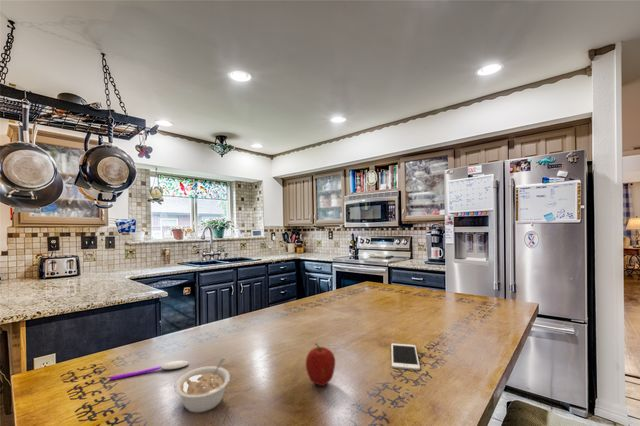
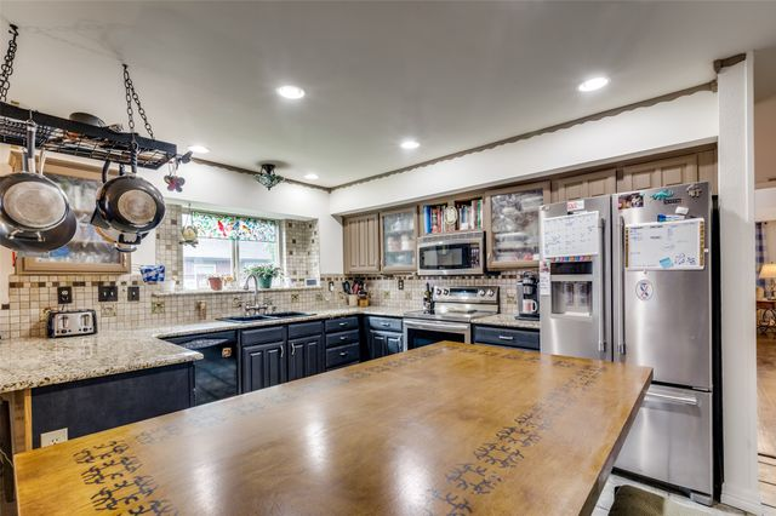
- legume [174,357,231,414]
- cell phone [390,342,421,371]
- spoon [109,360,190,381]
- fruit [305,342,336,387]
